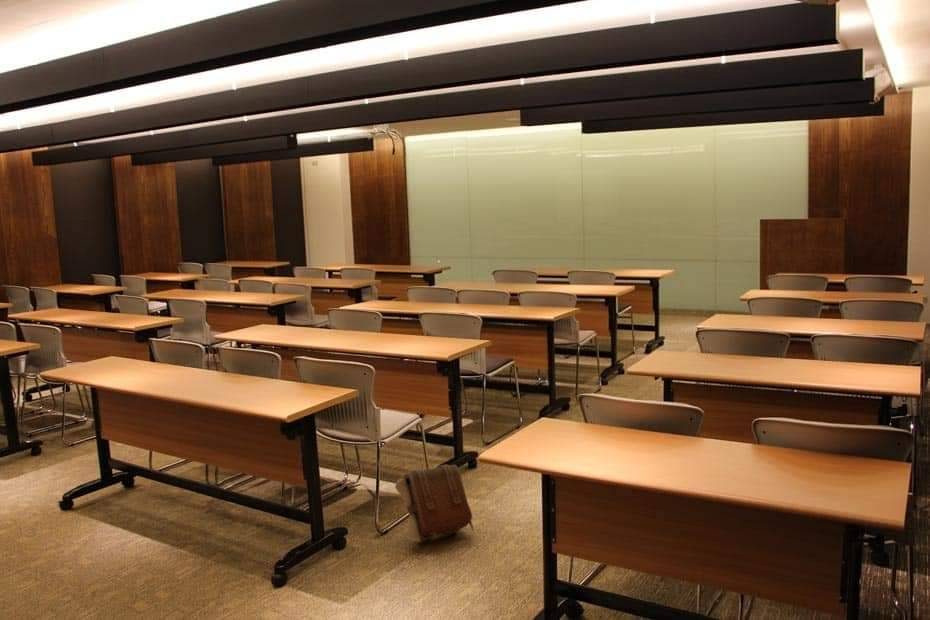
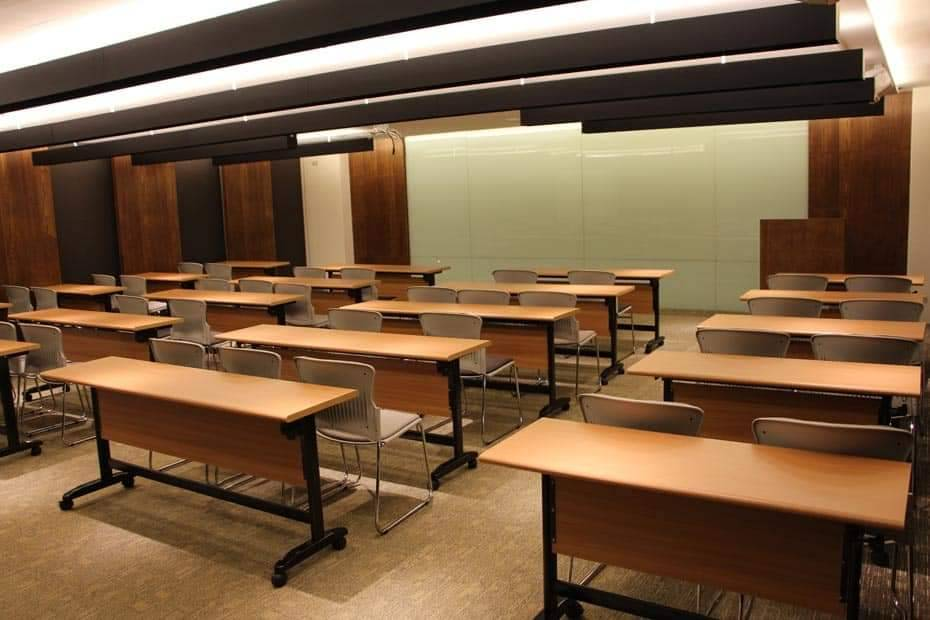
- pouch [394,464,474,544]
